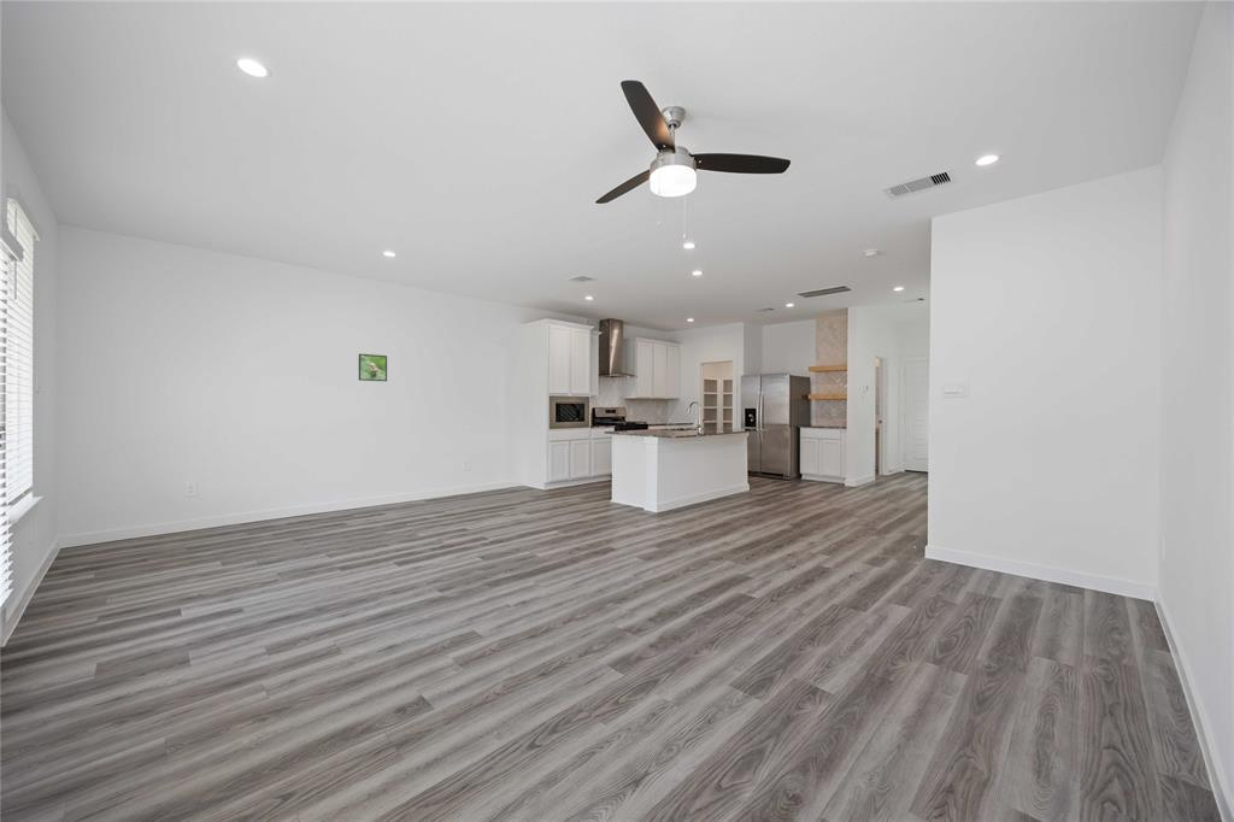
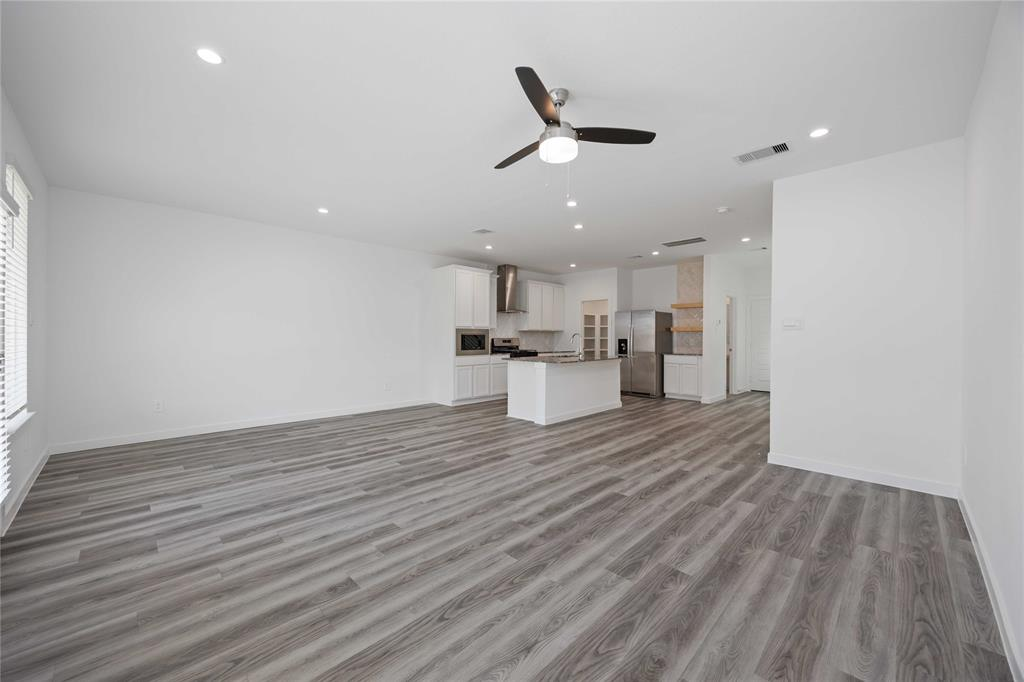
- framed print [358,353,388,382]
